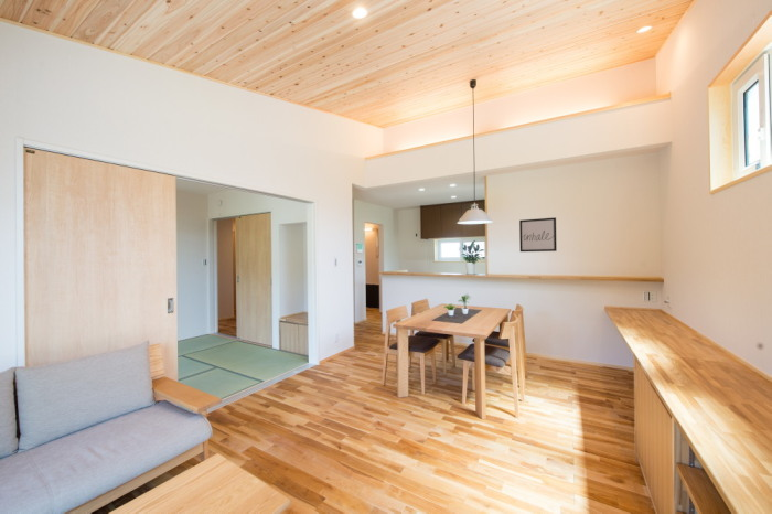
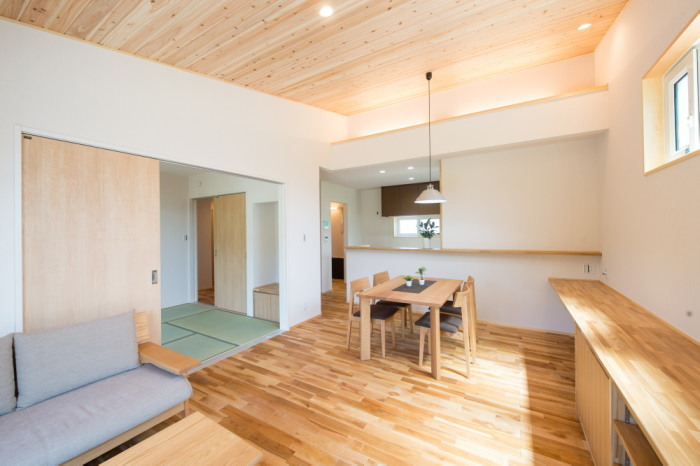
- wall art [518,217,558,253]
